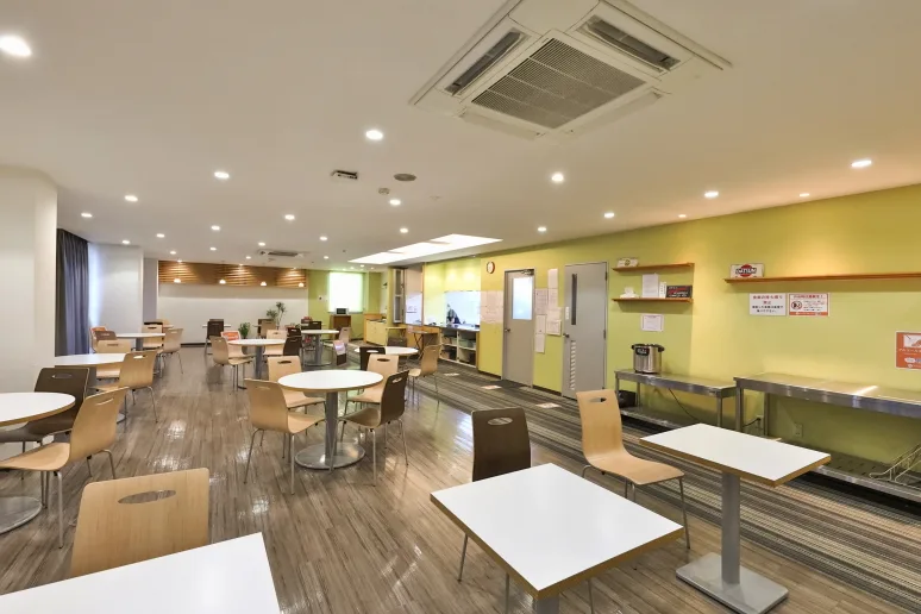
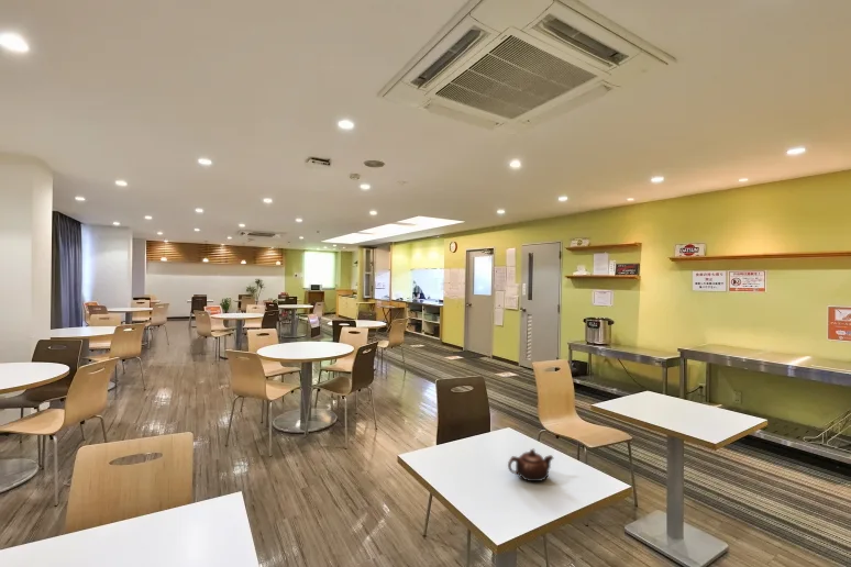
+ teapot [507,448,554,482]
